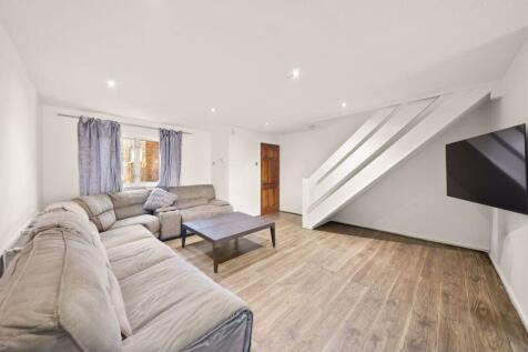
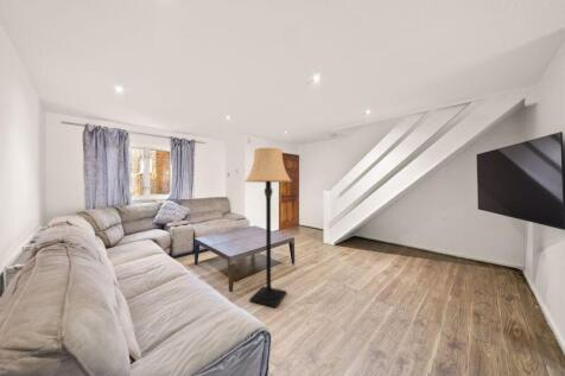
+ lamp [243,146,293,308]
